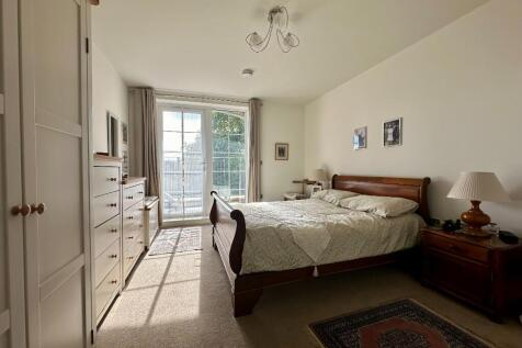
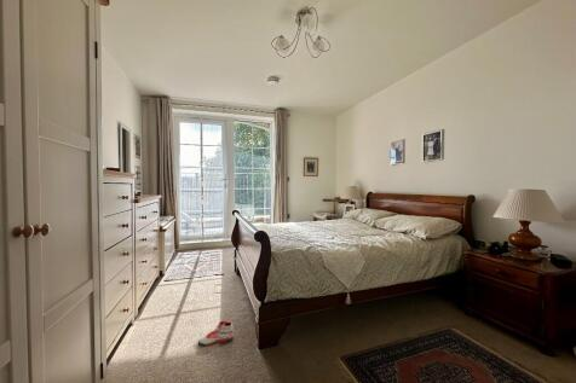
+ sneaker [197,320,235,347]
